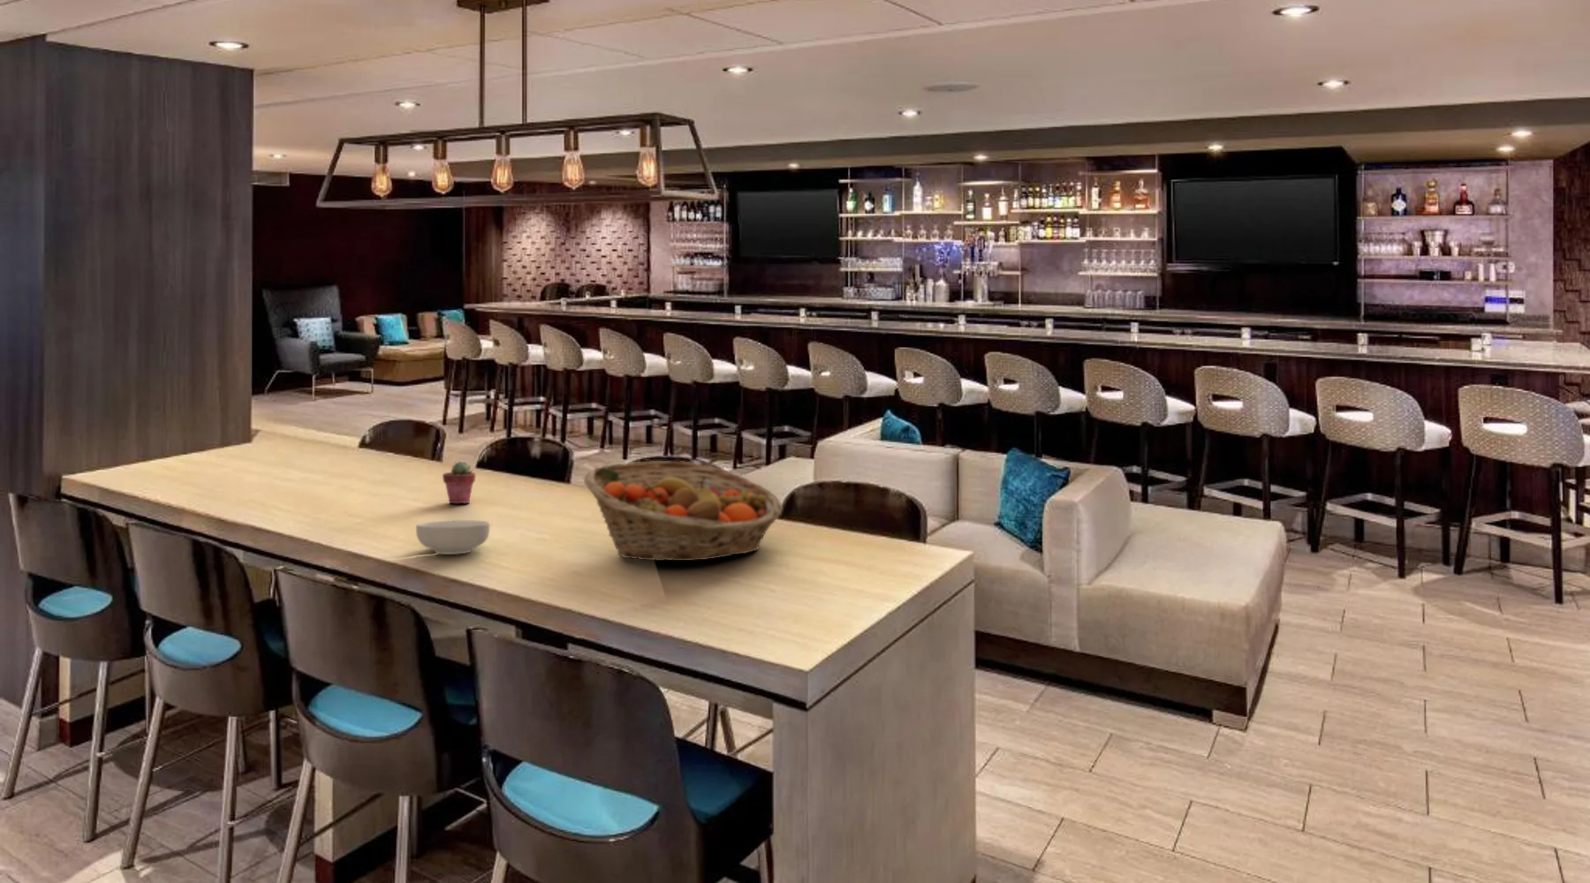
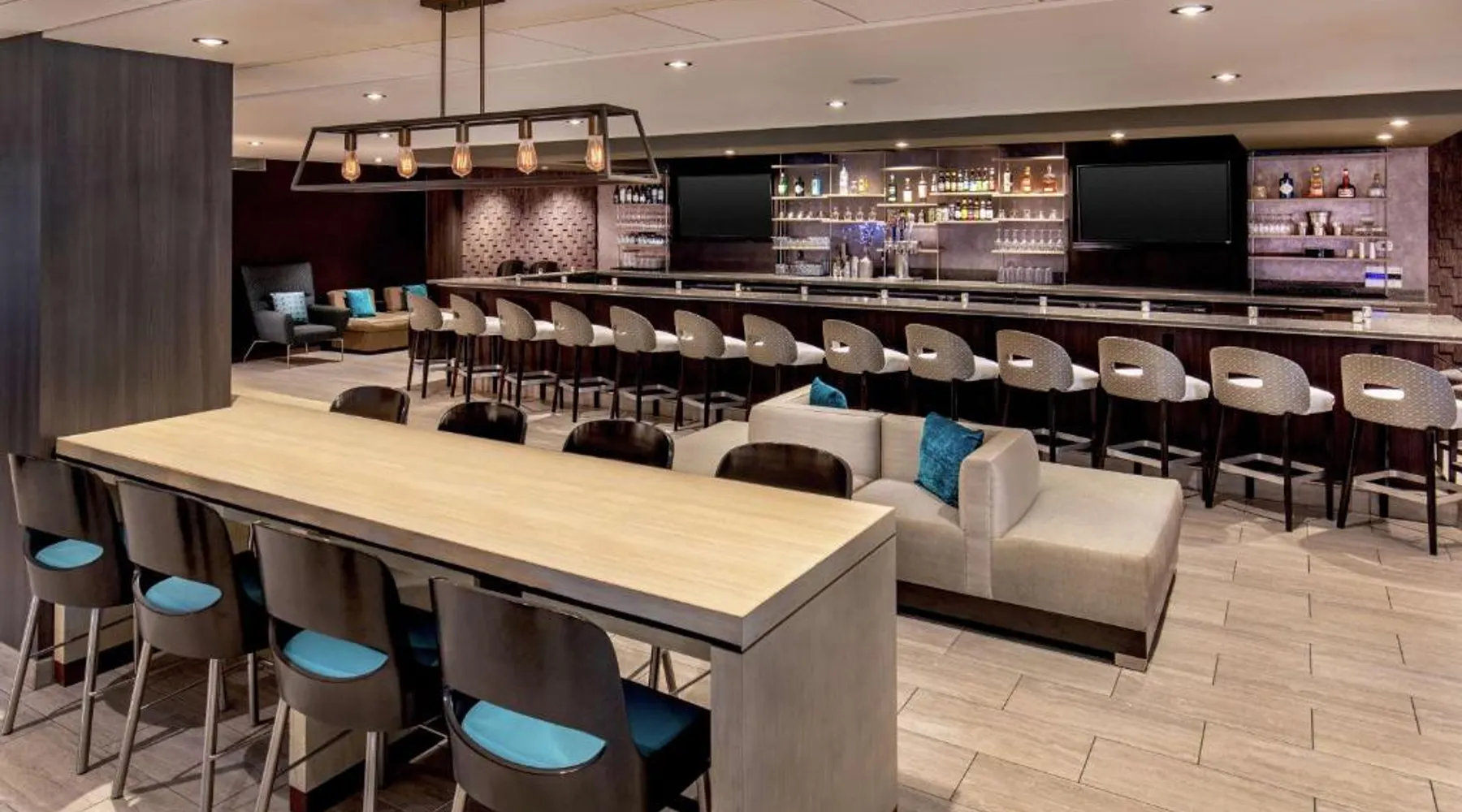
- fruit basket [583,460,783,561]
- potted succulent [442,461,476,505]
- cereal bowl [415,519,490,556]
